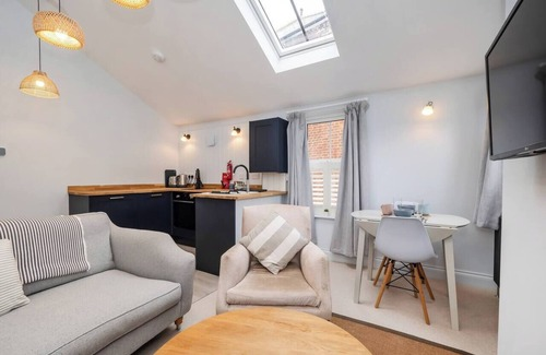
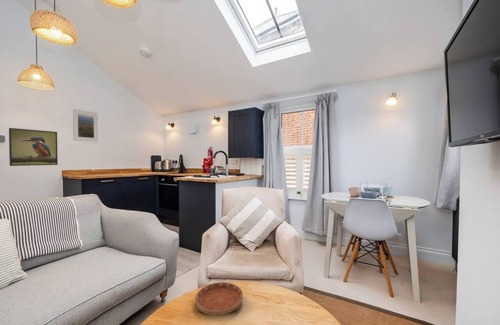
+ saucer [194,281,244,316]
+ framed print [8,127,59,167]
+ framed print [72,108,99,143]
